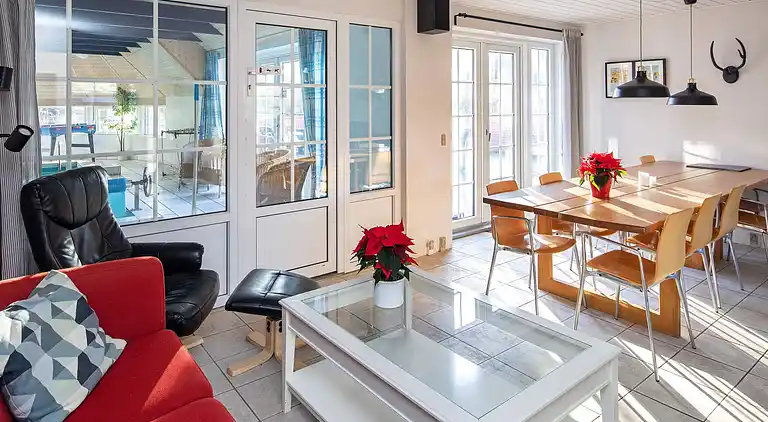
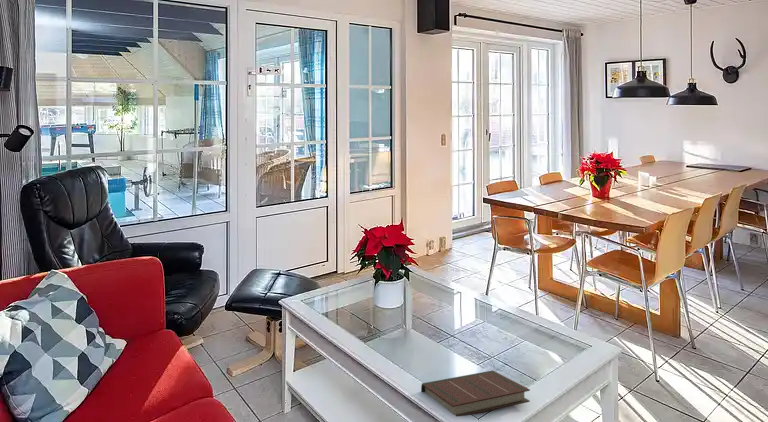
+ book [420,369,531,417]
